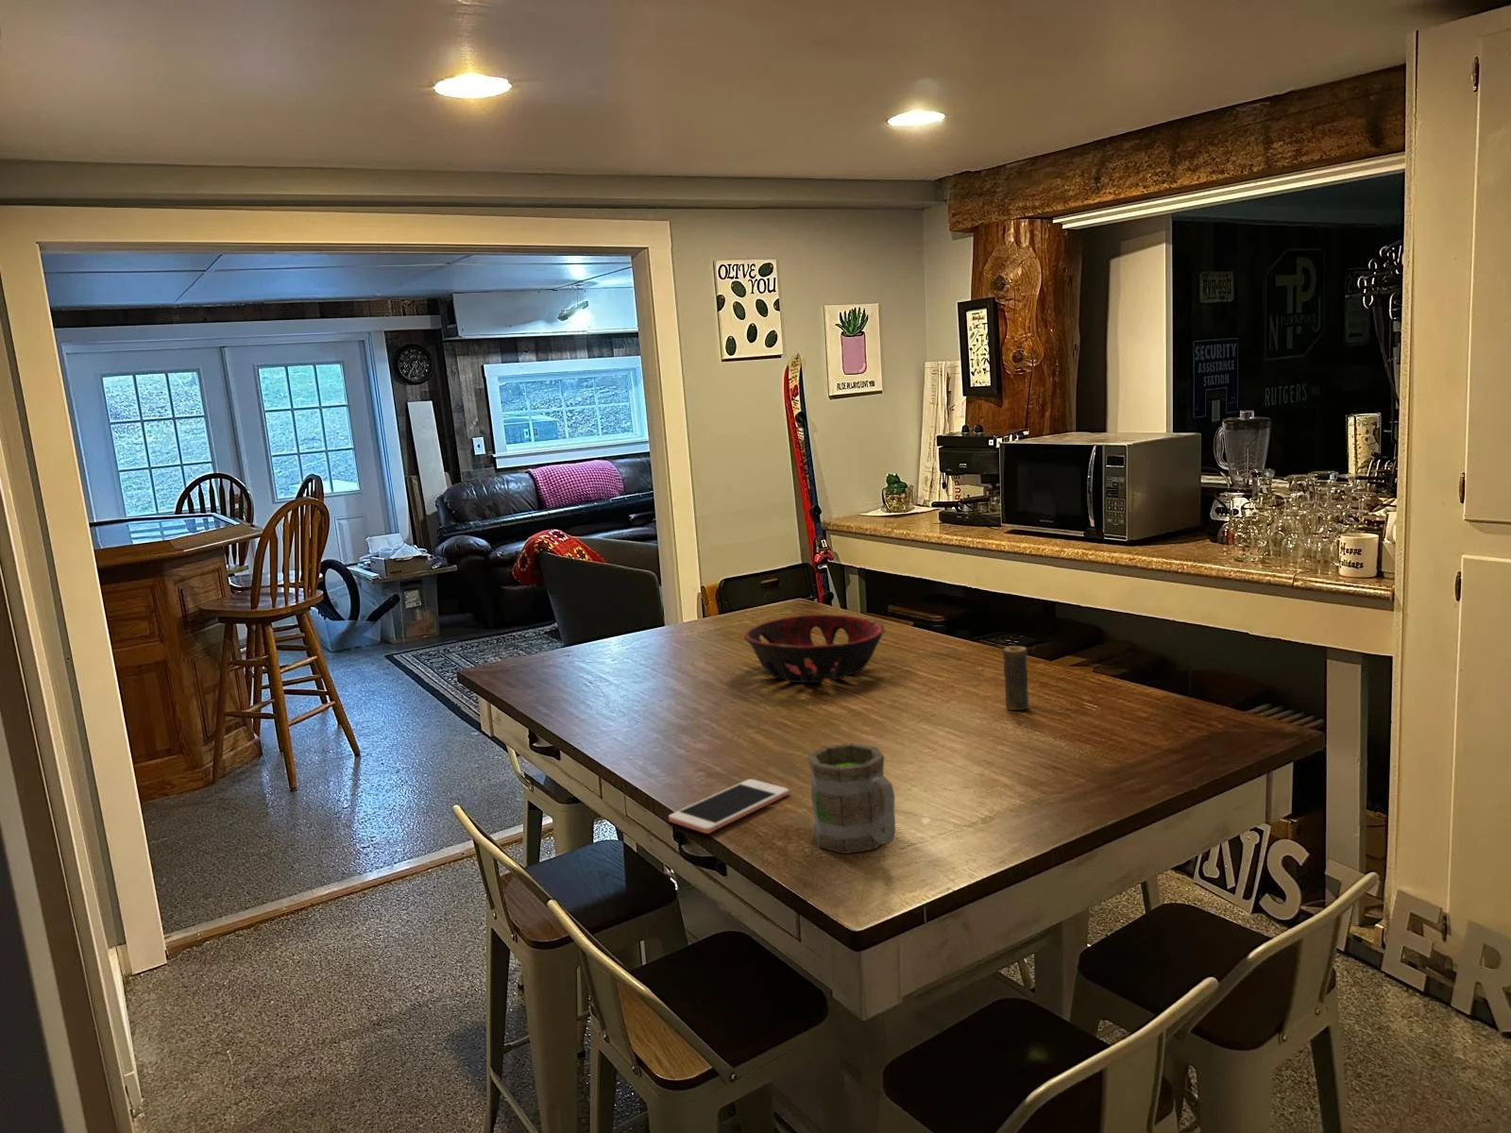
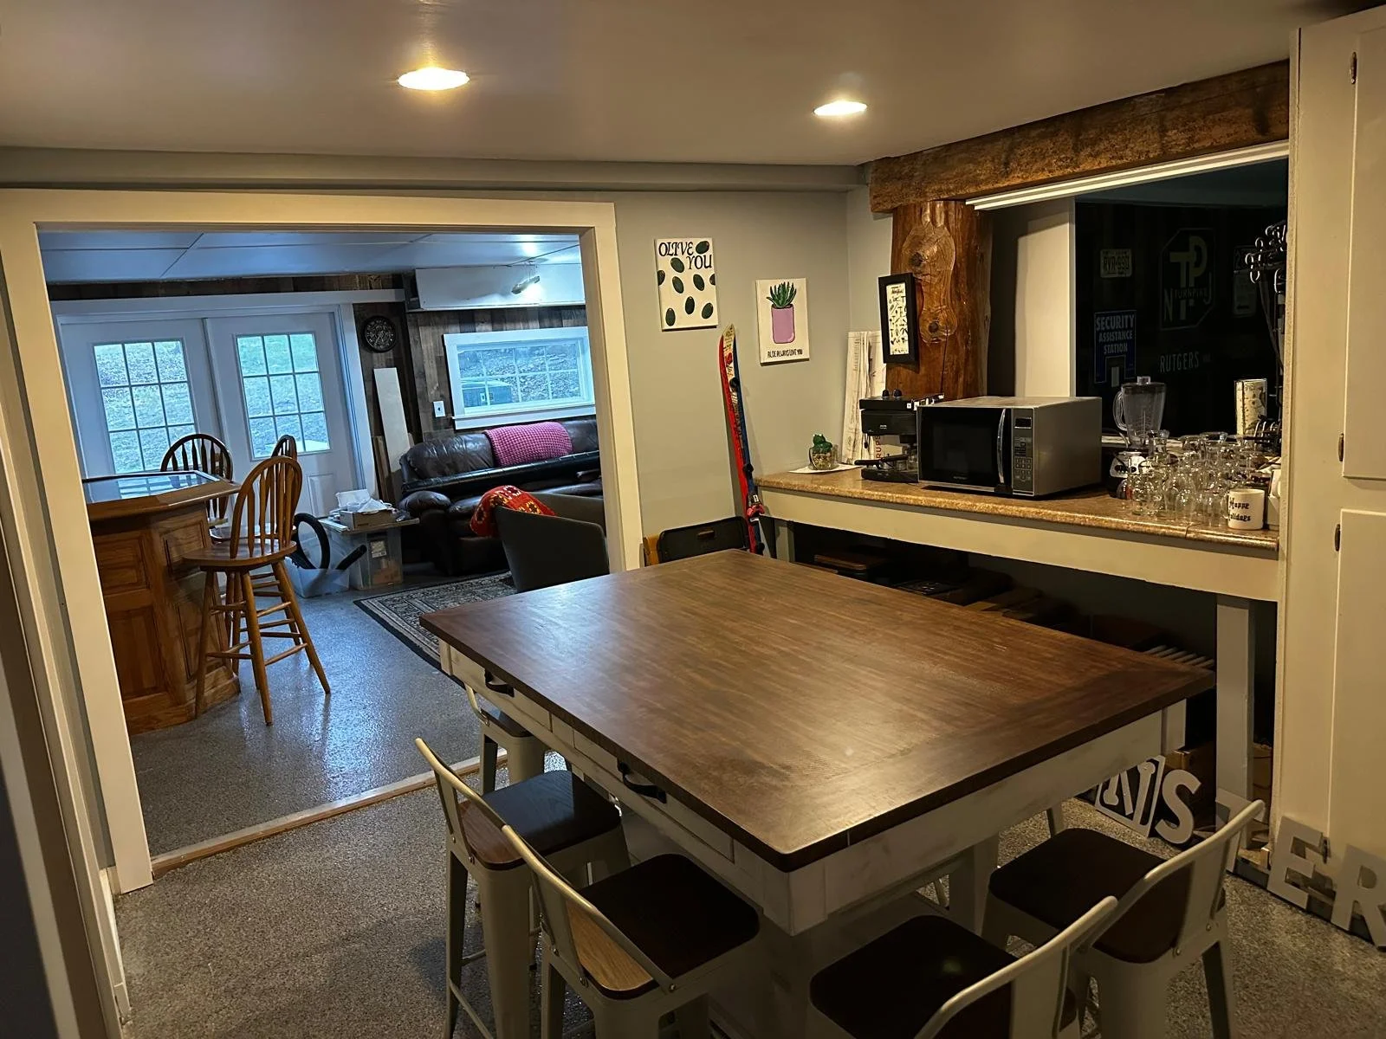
- candle [1002,645,1029,711]
- mug [808,743,896,855]
- cell phone [667,778,790,834]
- decorative bowl [744,614,886,683]
